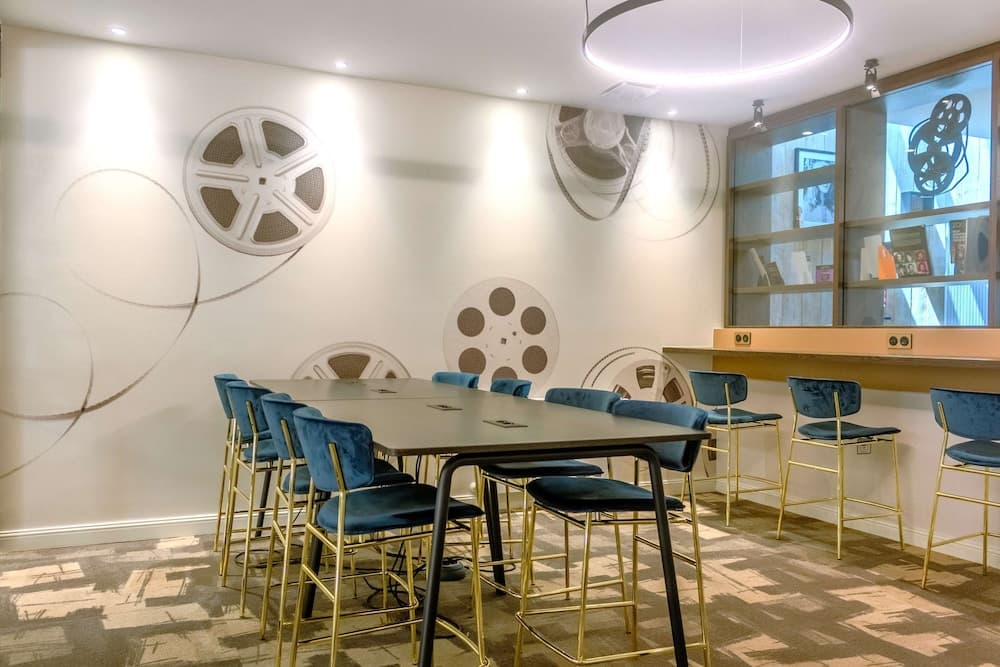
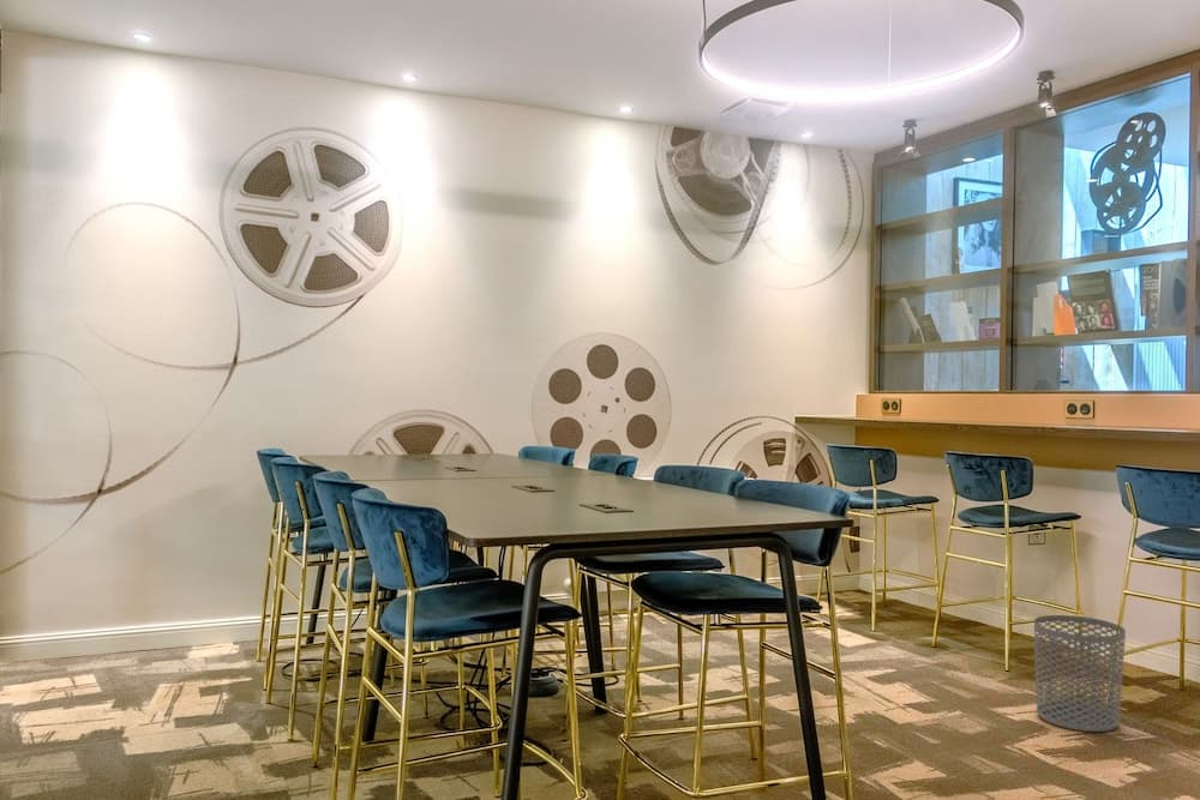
+ waste bin [1033,614,1127,733]
